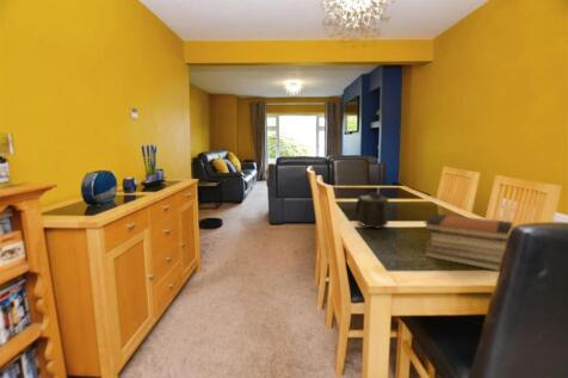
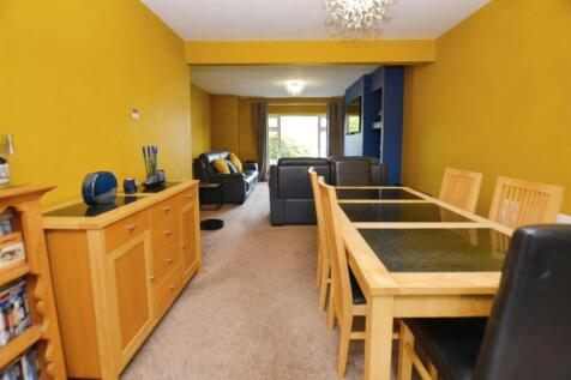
- book stack [422,212,513,272]
- mug [354,192,390,230]
